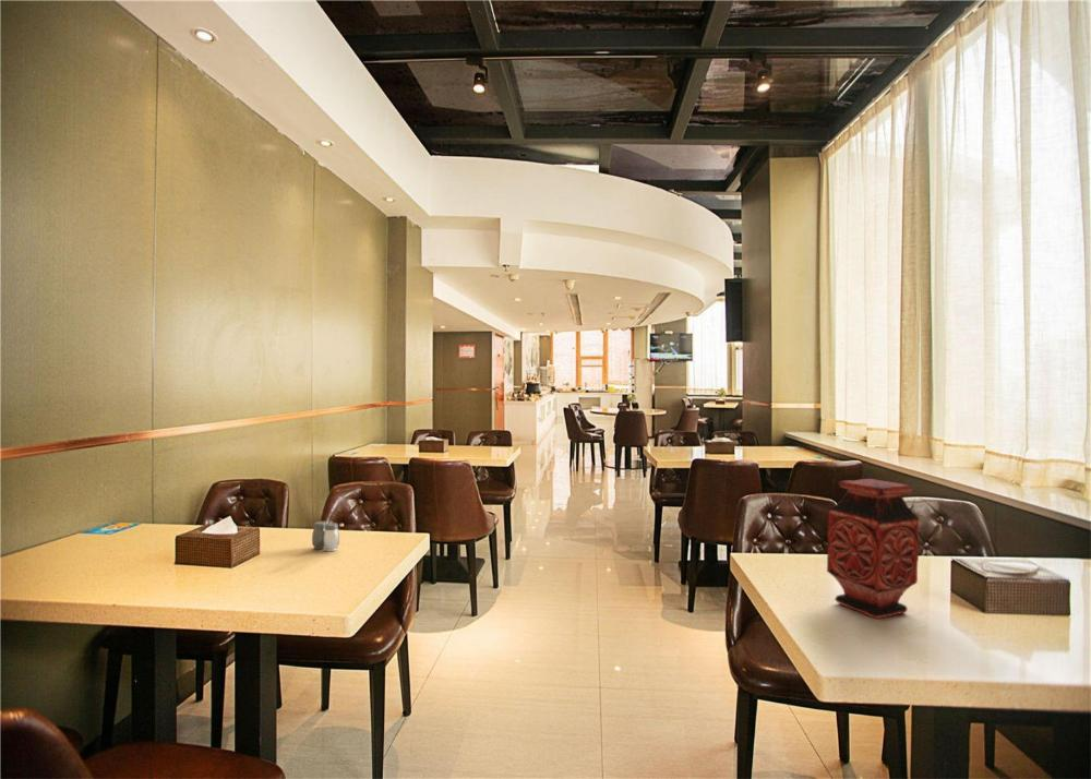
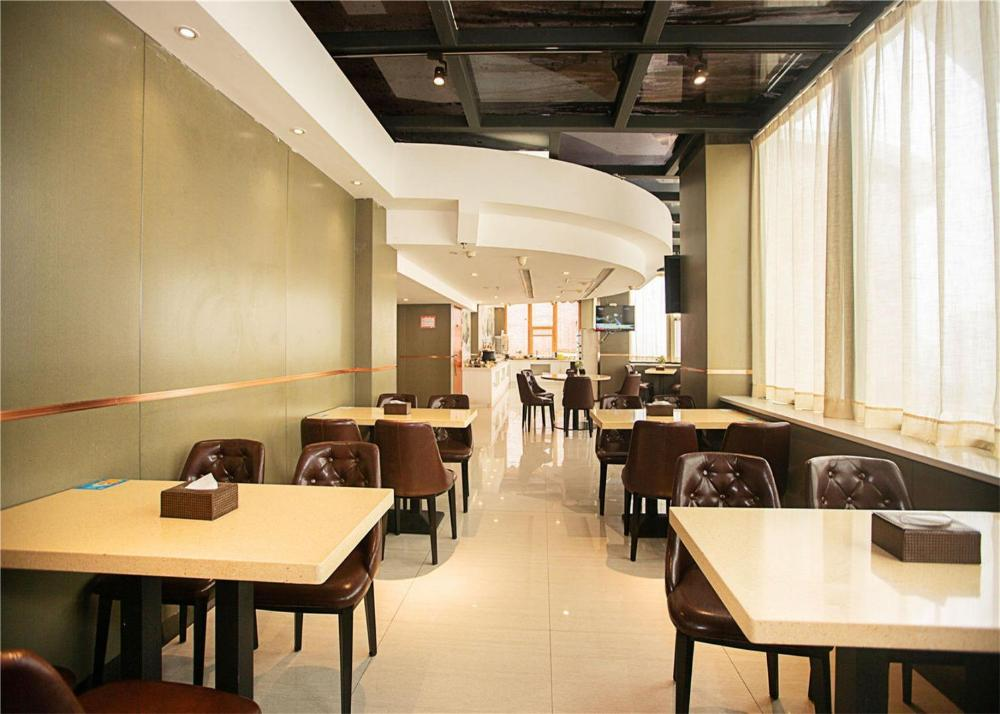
- salt and pepper shaker [311,520,340,552]
- vase [826,478,920,620]
